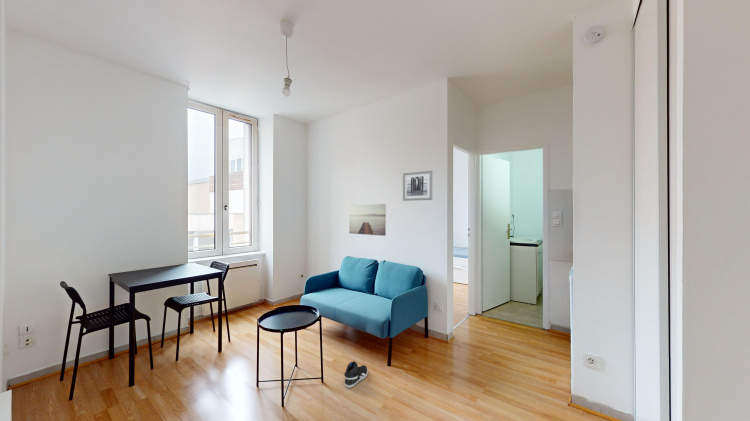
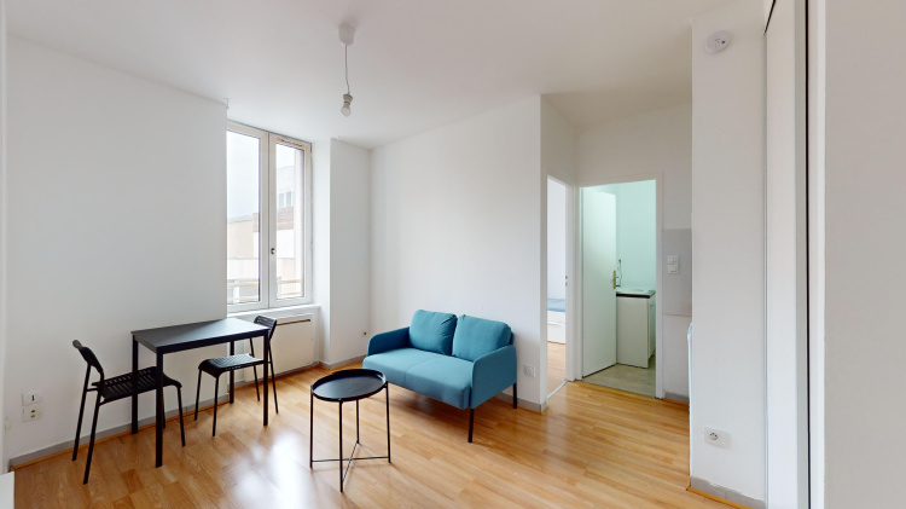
- wall art [348,203,387,237]
- wall art [402,170,433,202]
- sneaker [344,360,369,389]
